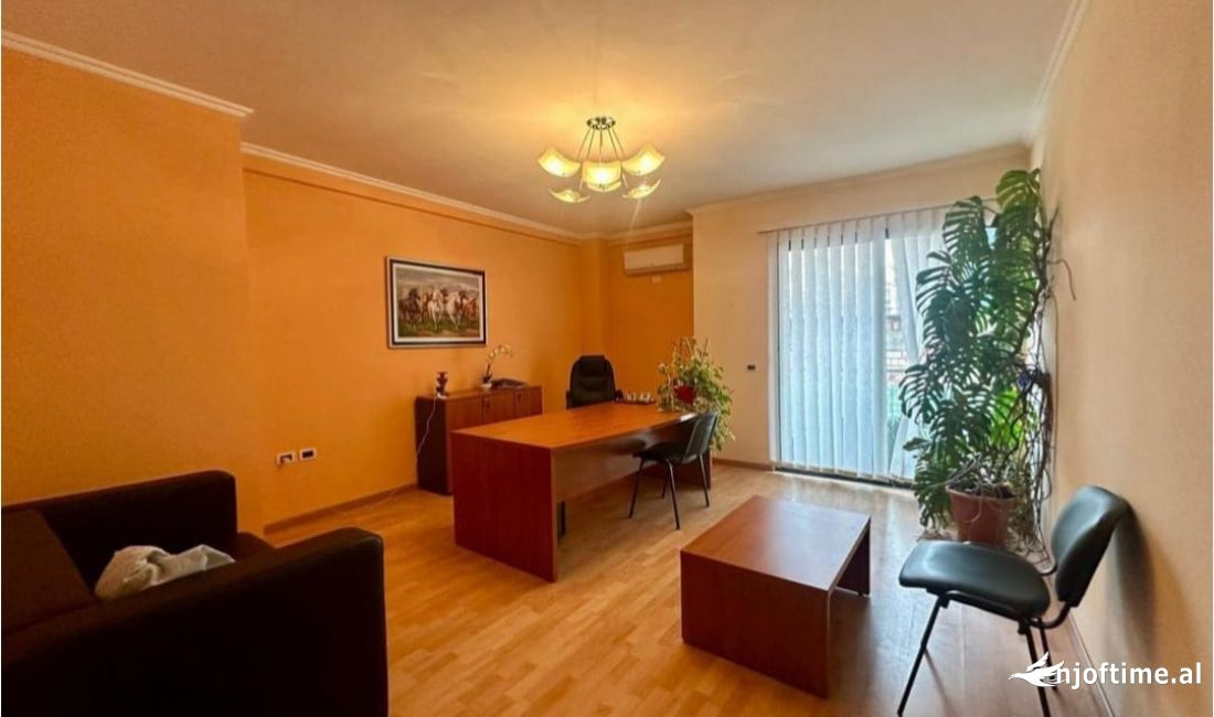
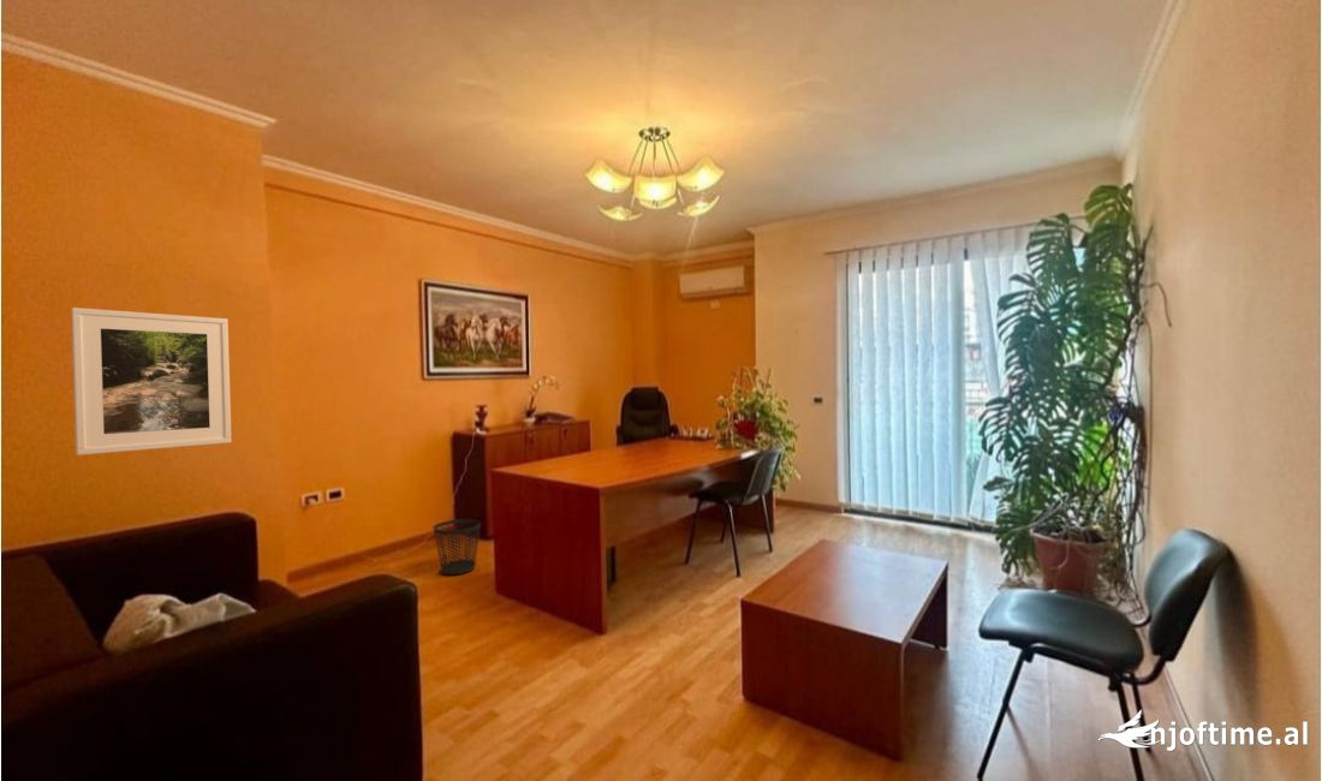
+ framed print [70,306,233,457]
+ wastebasket [431,518,482,577]
